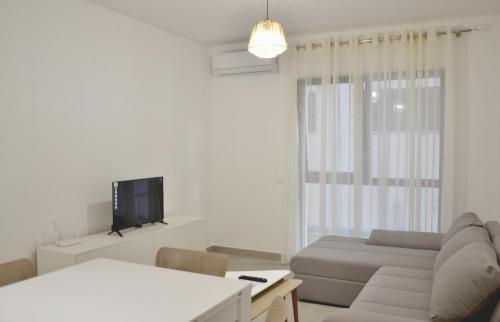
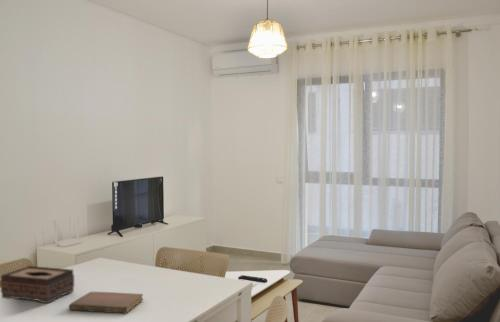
+ notebook [68,291,144,314]
+ tissue box [0,265,75,304]
